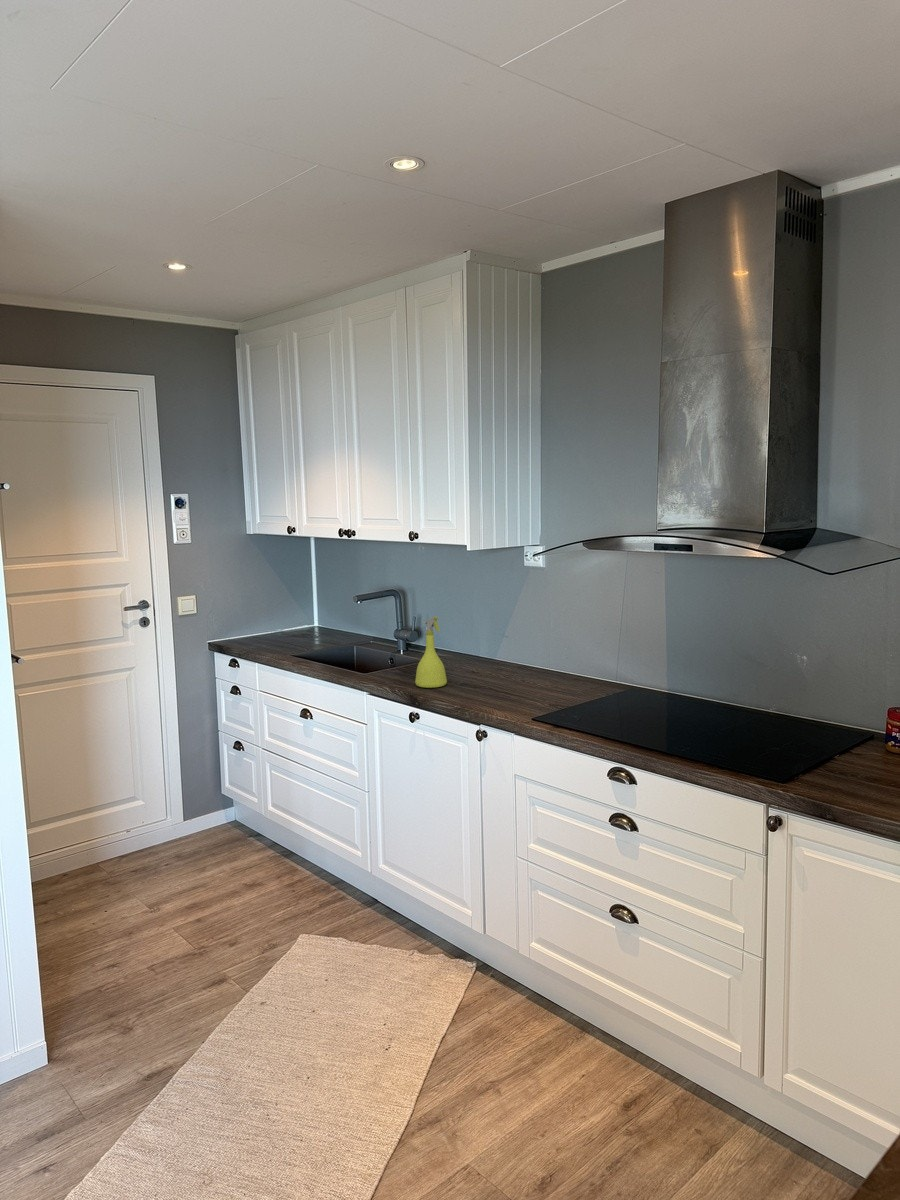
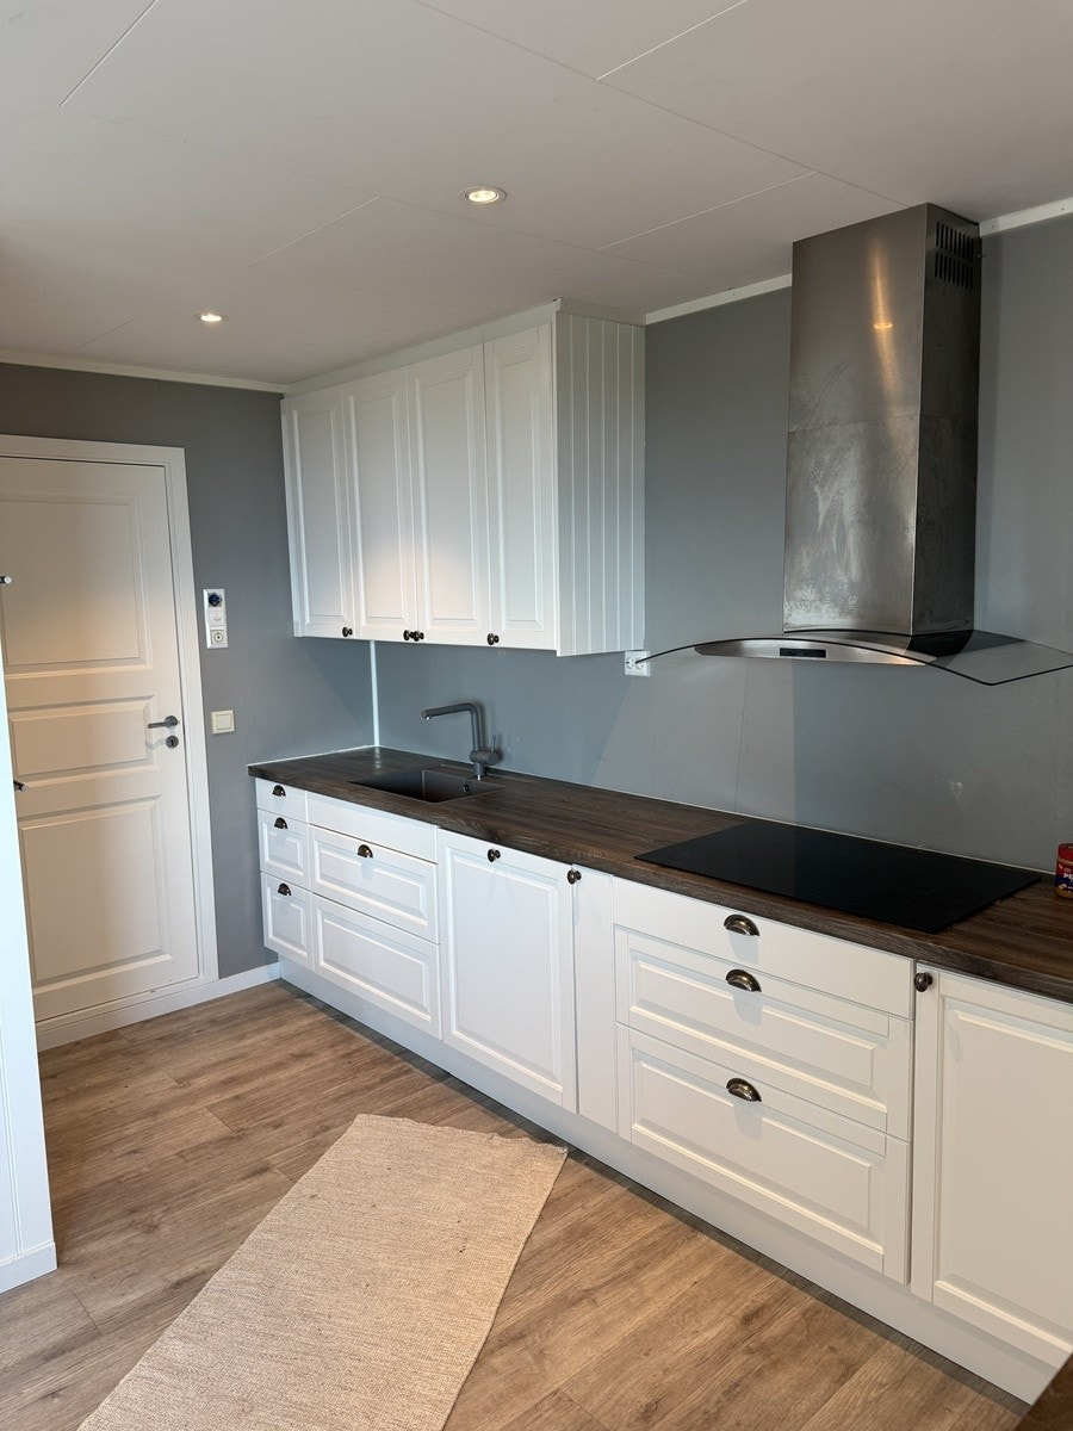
- spray bottle [414,615,448,689]
